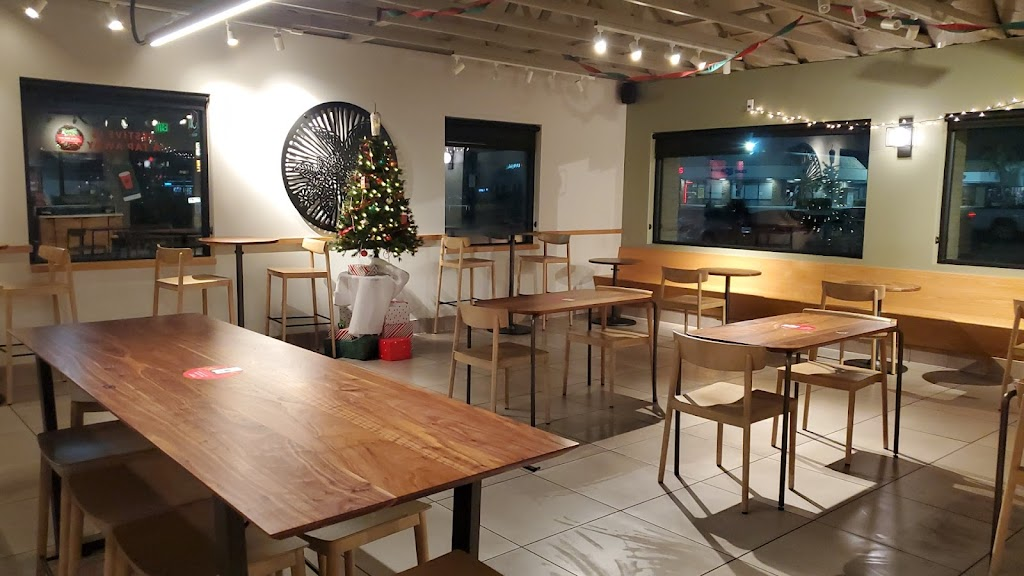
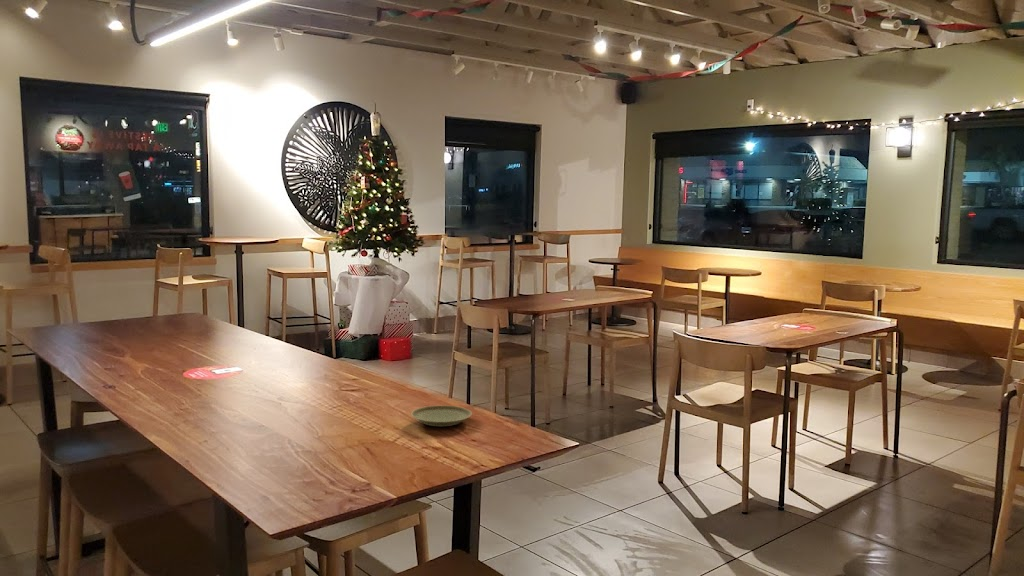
+ plate [410,405,473,427]
